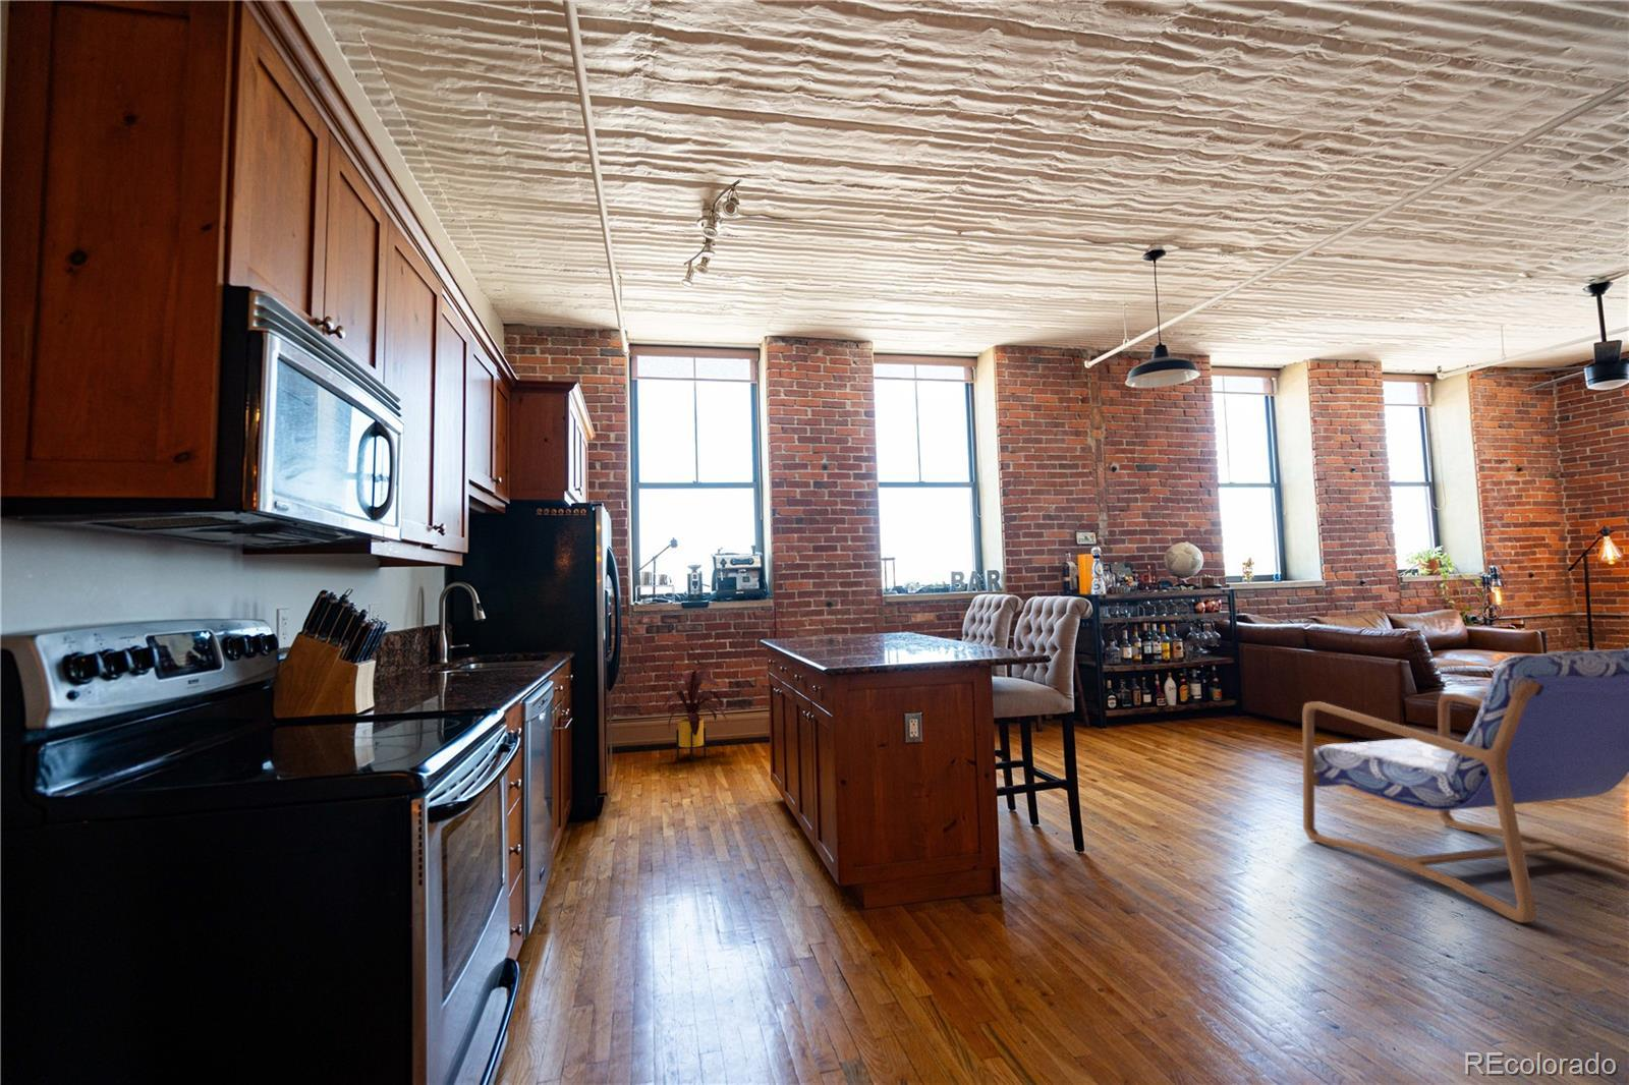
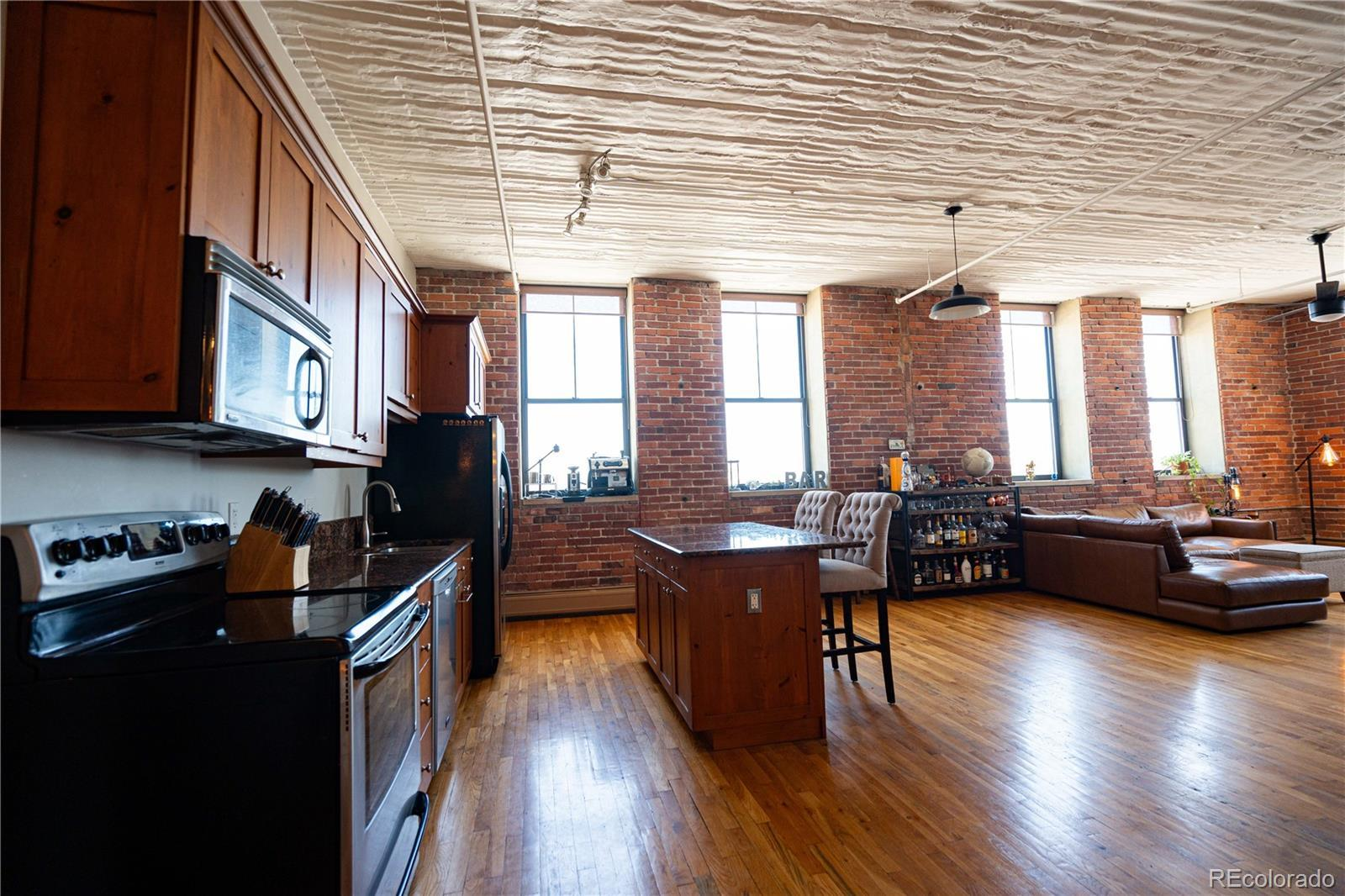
- house plant [652,666,728,762]
- armchair [1302,648,1629,923]
